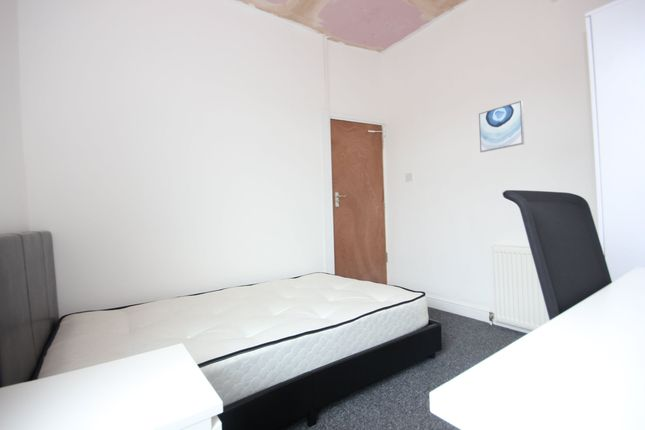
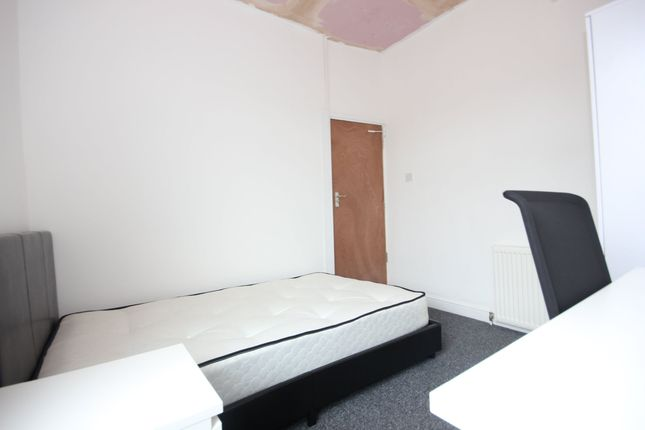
- wall art [478,100,526,153]
